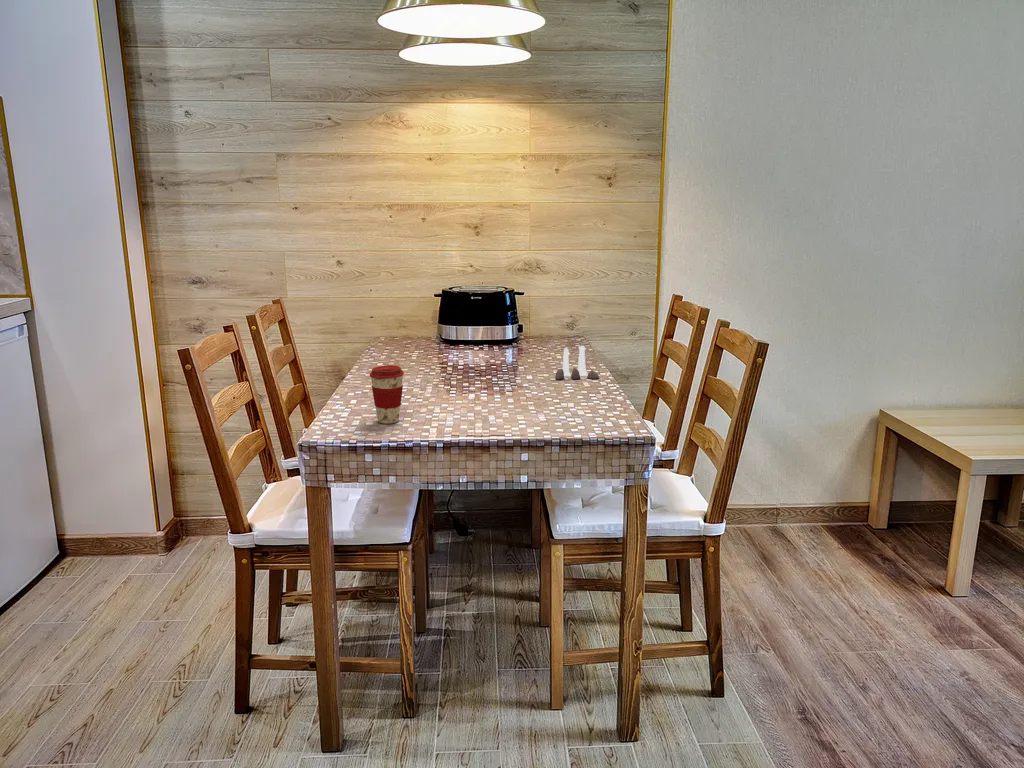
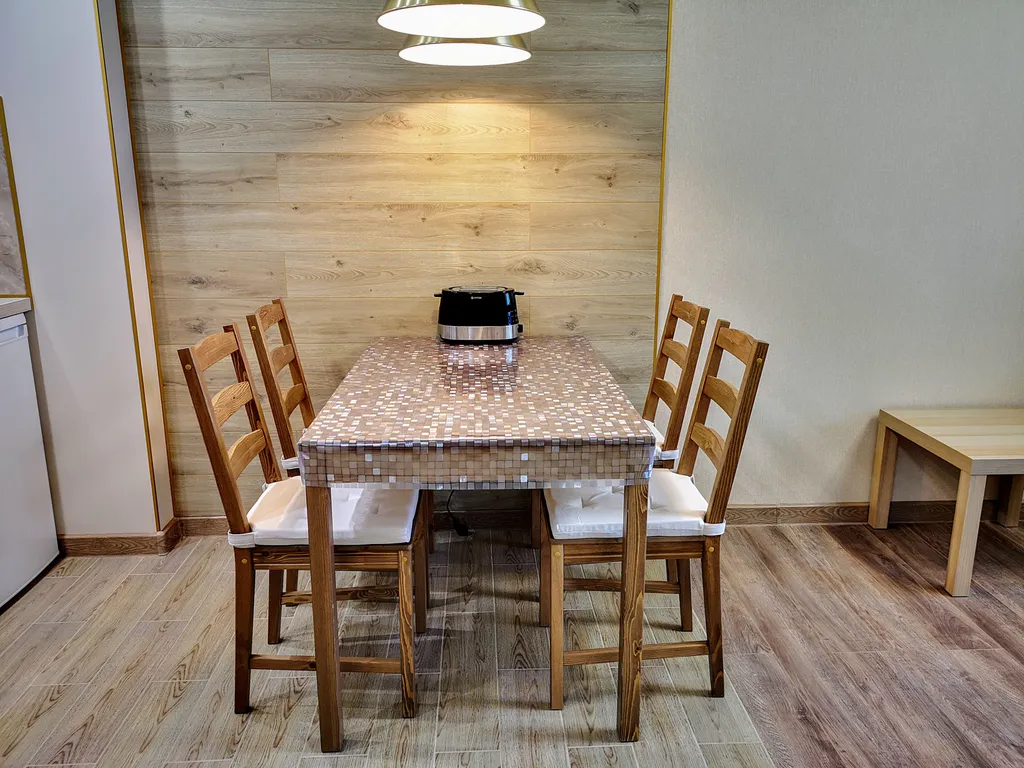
- salt and pepper shaker set [554,345,600,380]
- coffee cup [369,364,405,425]
